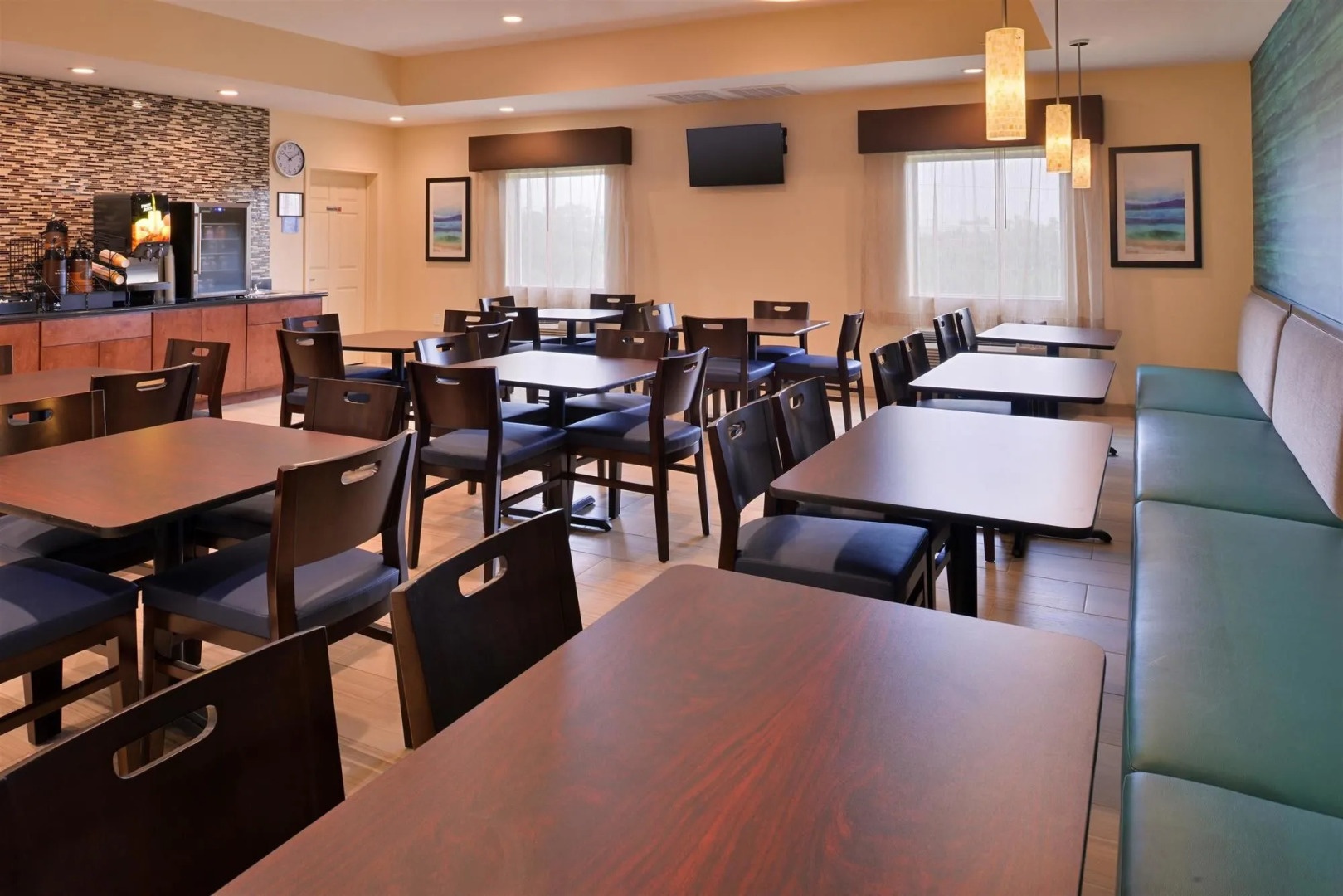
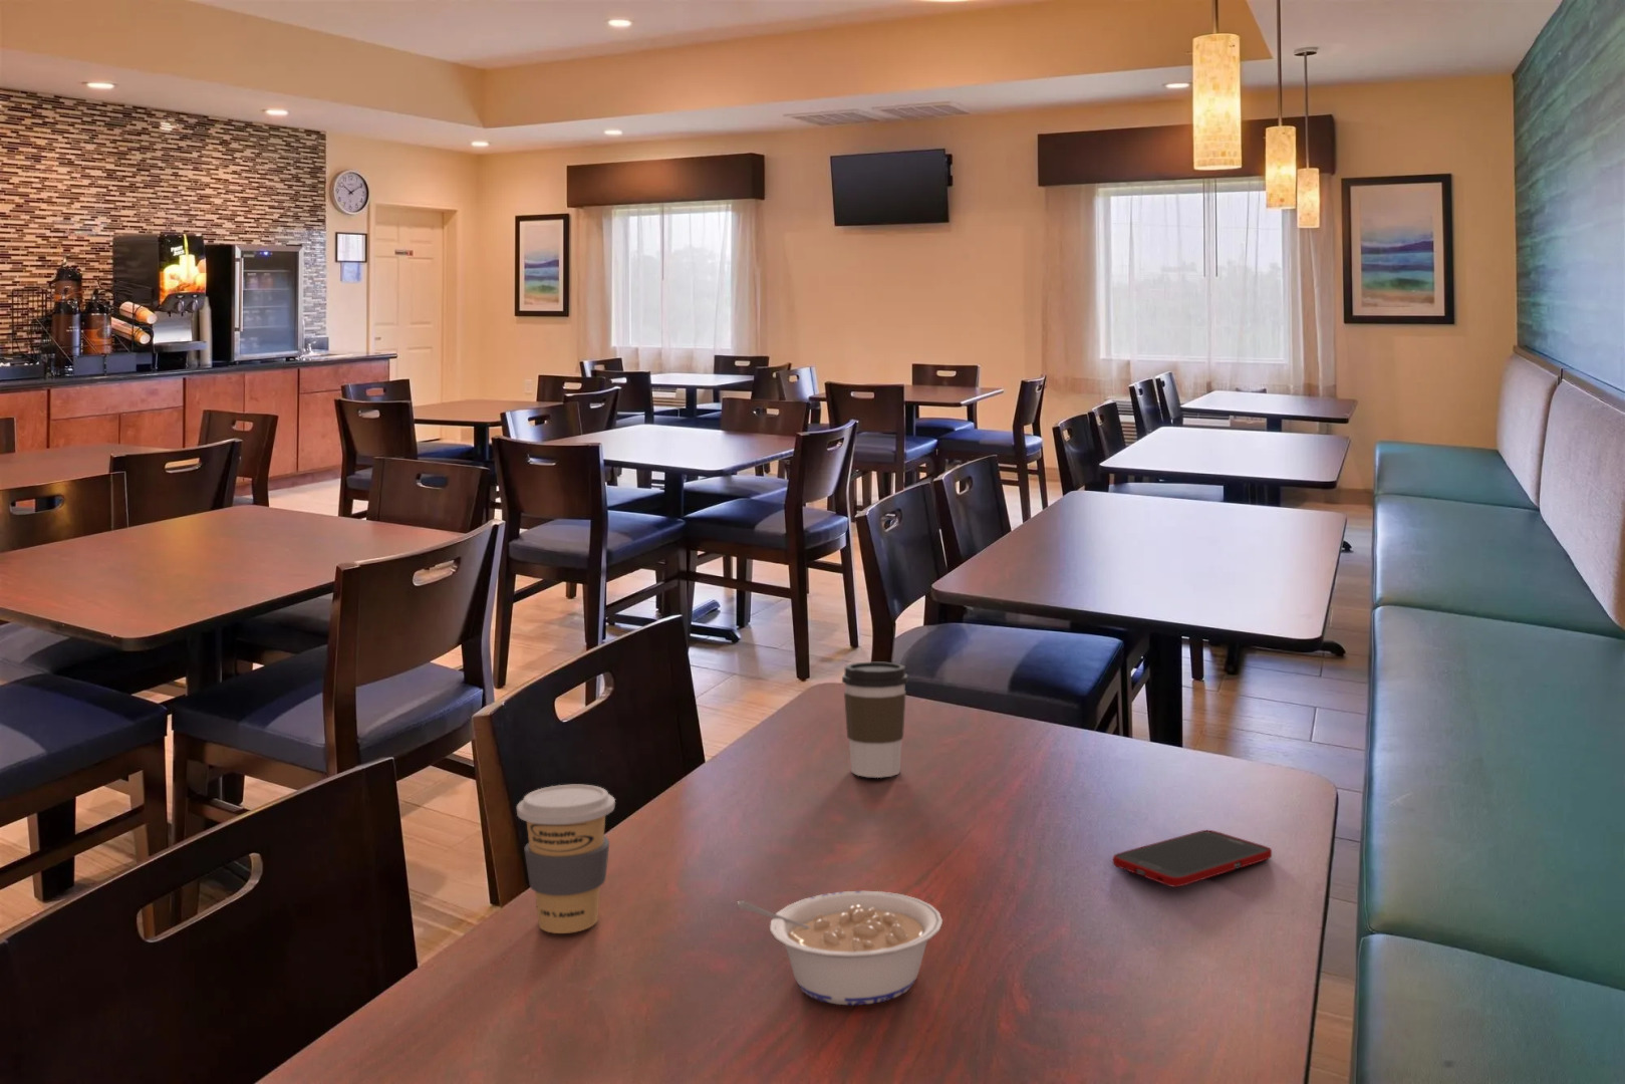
+ coffee cup [841,662,910,779]
+ coffee cup [515,784,616,934]
+ legume [737,890,944,1005]
+ cell phone [1112,829,1273,888]
